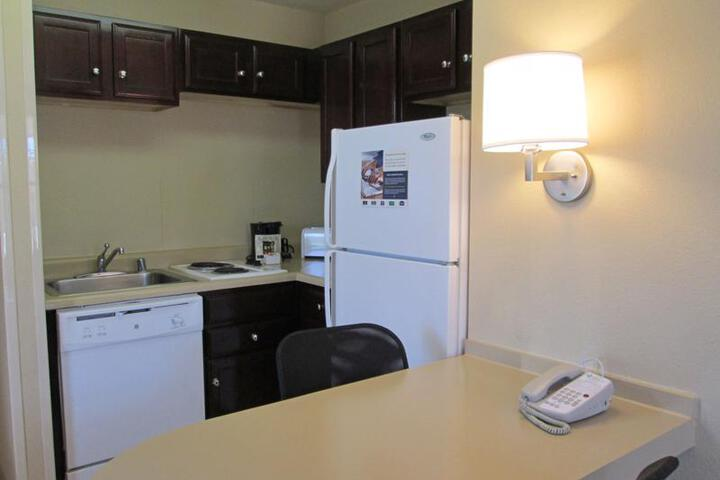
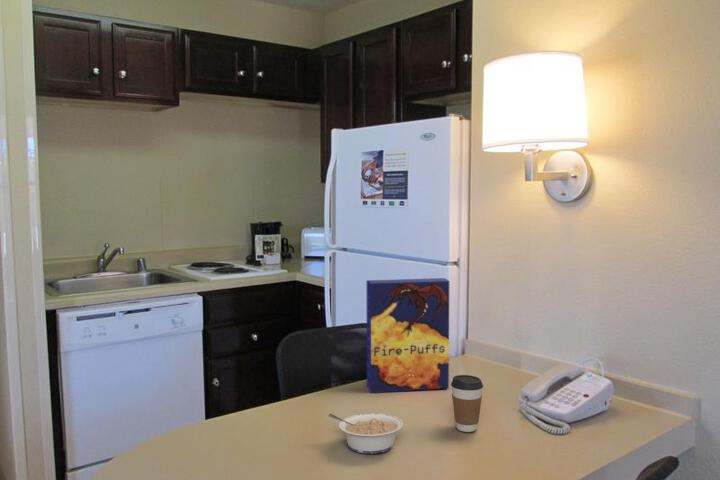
+ cereal box [366,277,450,394]
+ coffee cup [450,374,484,433]
+ legume [328,412,404,455]
